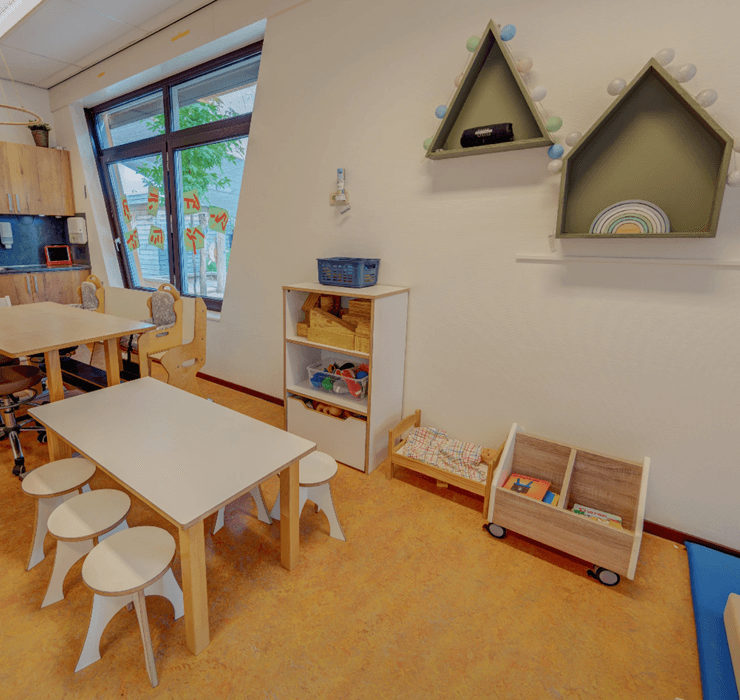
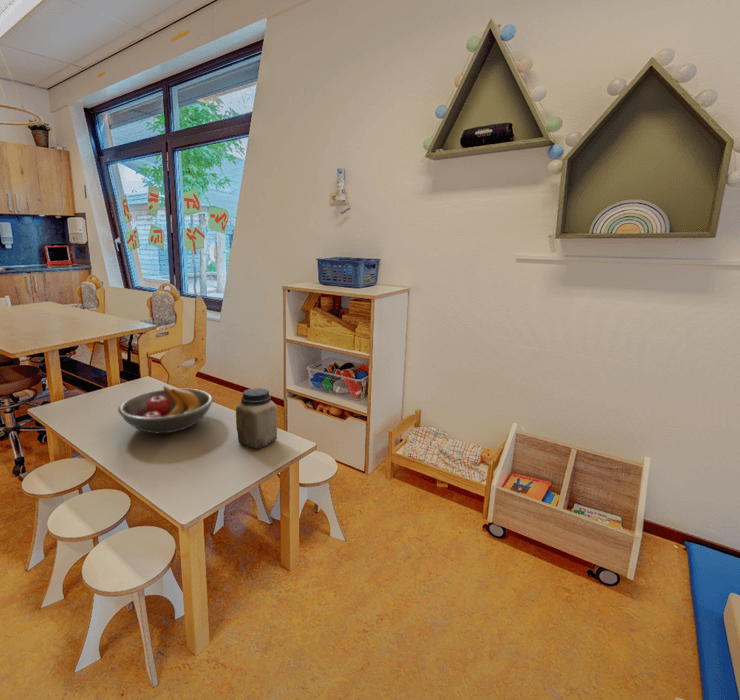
+ fruit bowl [117,385,214,434]
+ jar [235,387,278,449]
